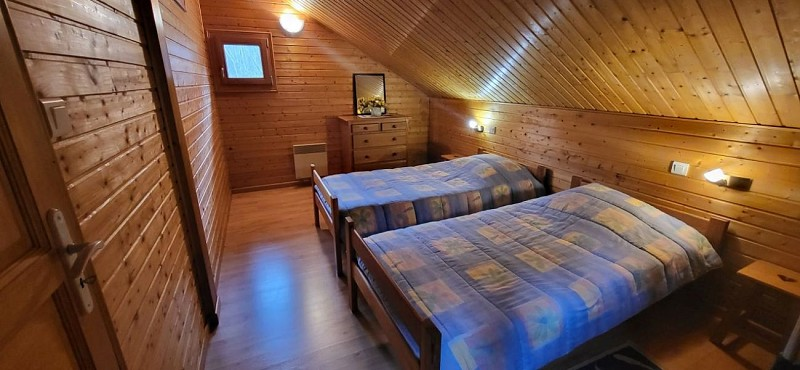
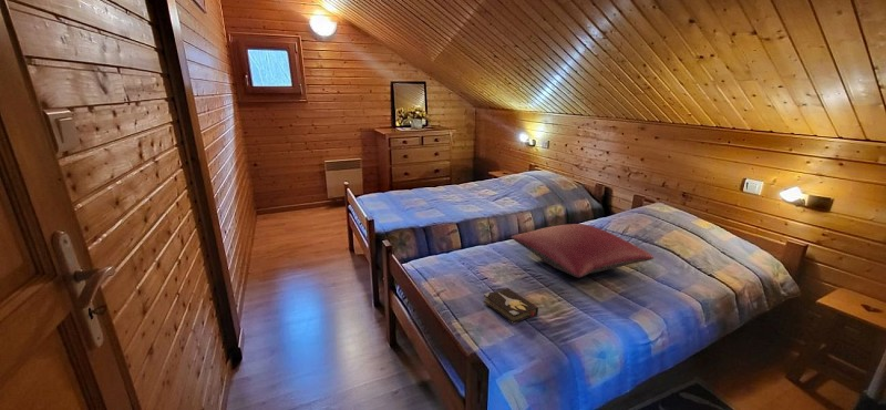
+ pillow [511,223,655,278]
+ hardback book [483,287,539,326]
